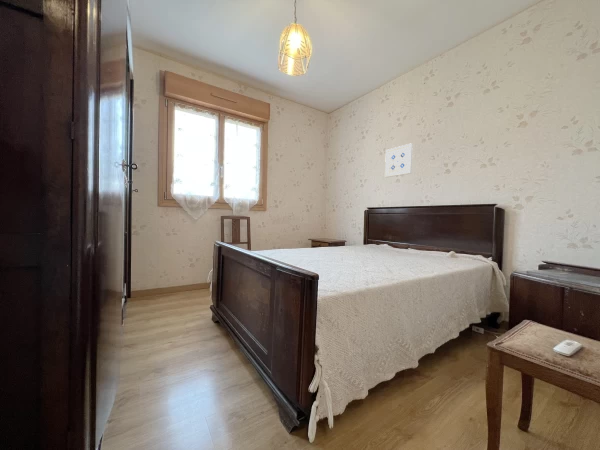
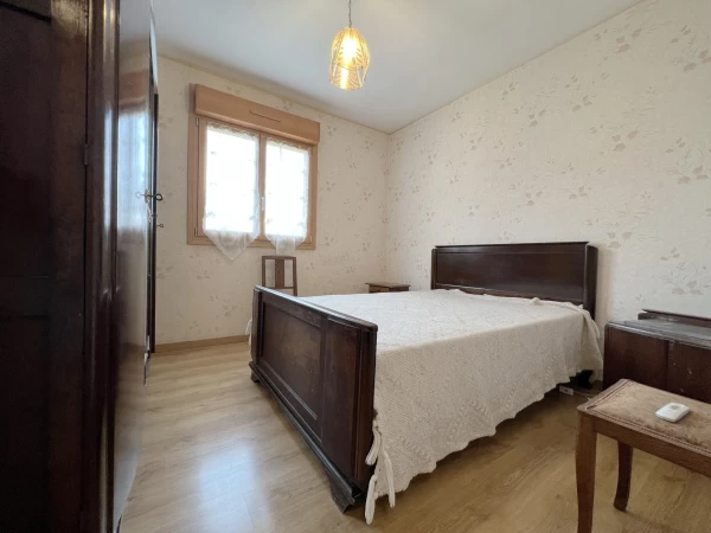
- wall art [384,142,414,178]
